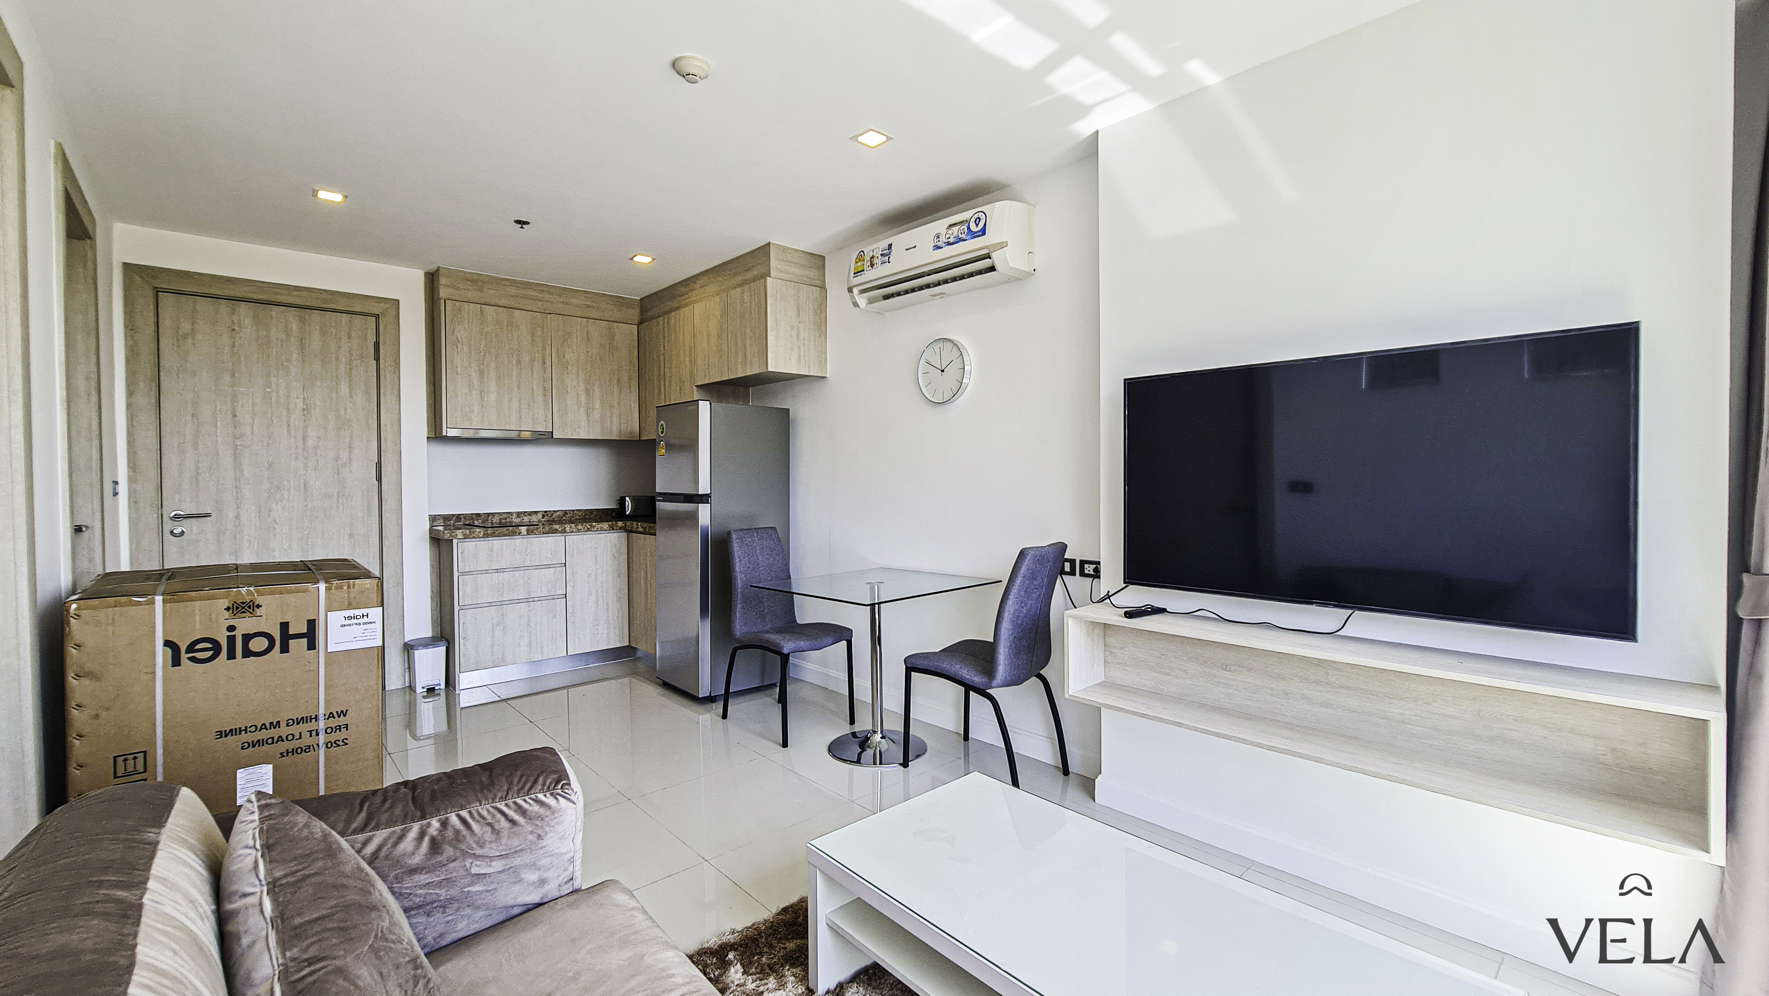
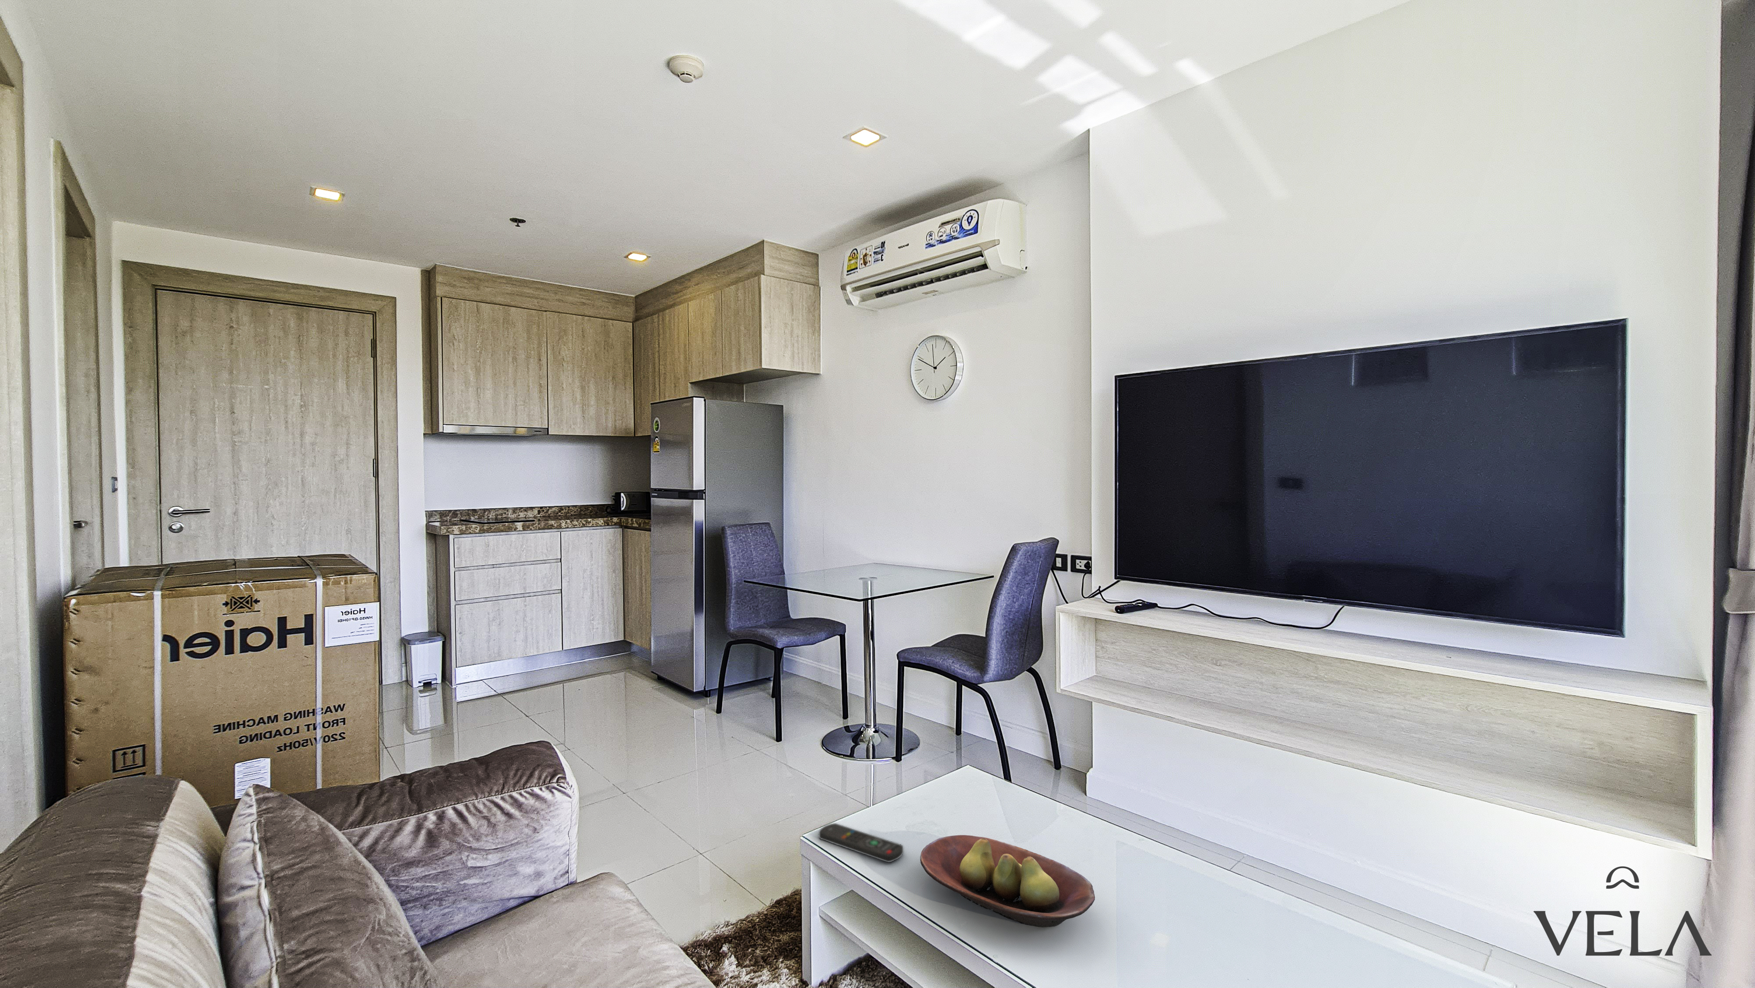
+ remote control [818,823,904,863]
+ fruit bowl [920,835,1096,928]
